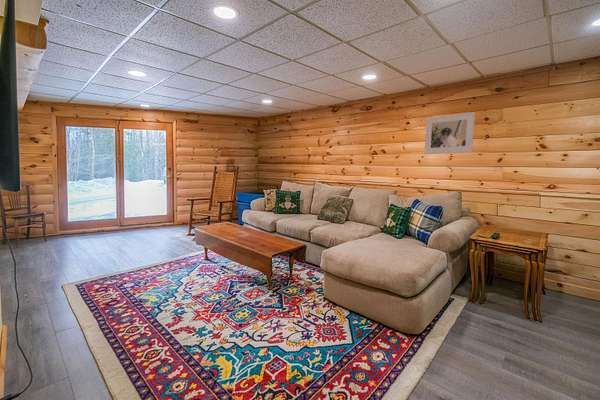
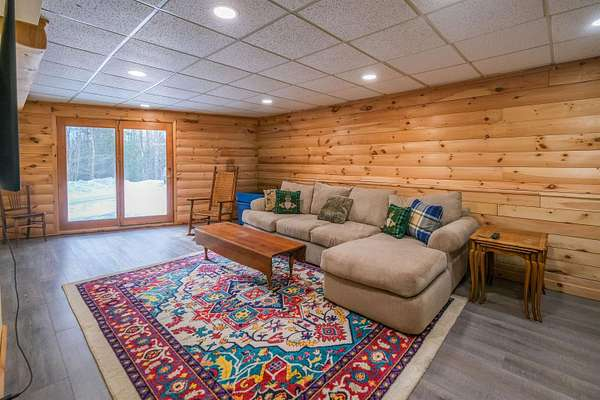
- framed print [424,111,476,155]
